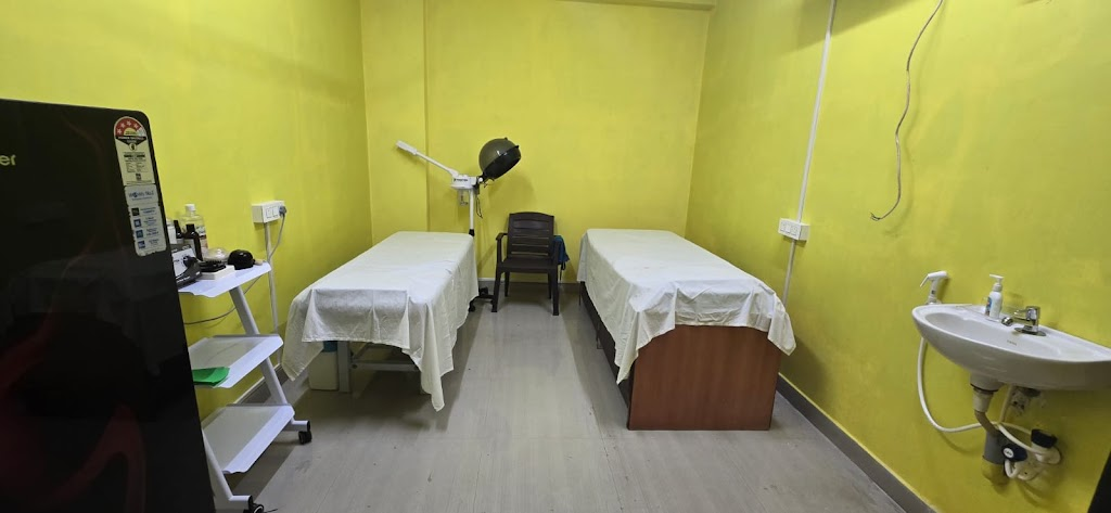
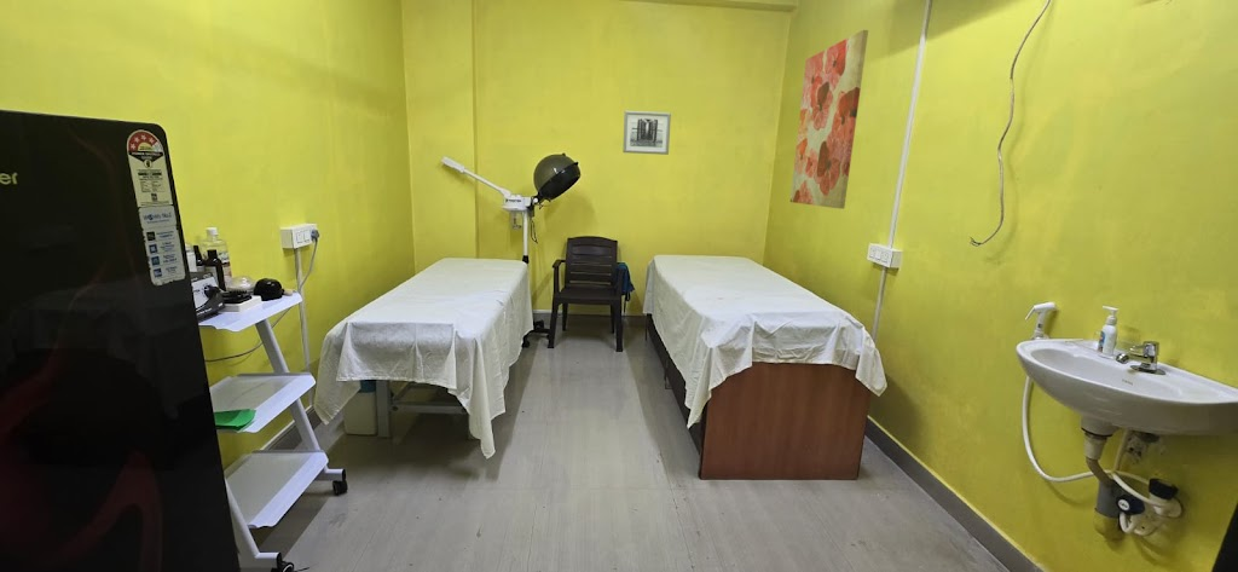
+ wall art [621,110,672,156]
+ wall art [789,29,869,210]
